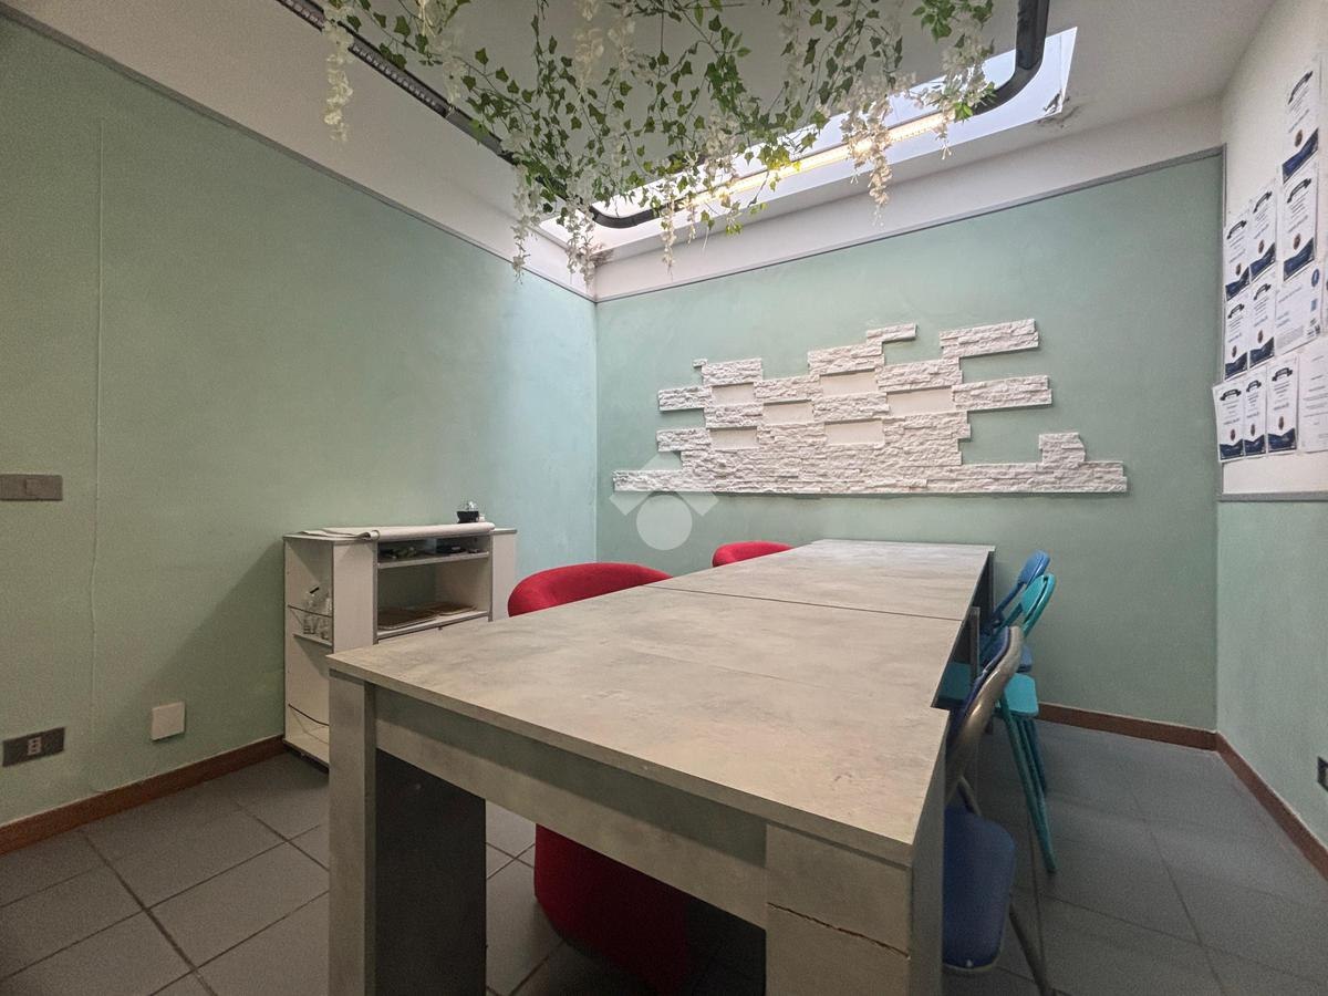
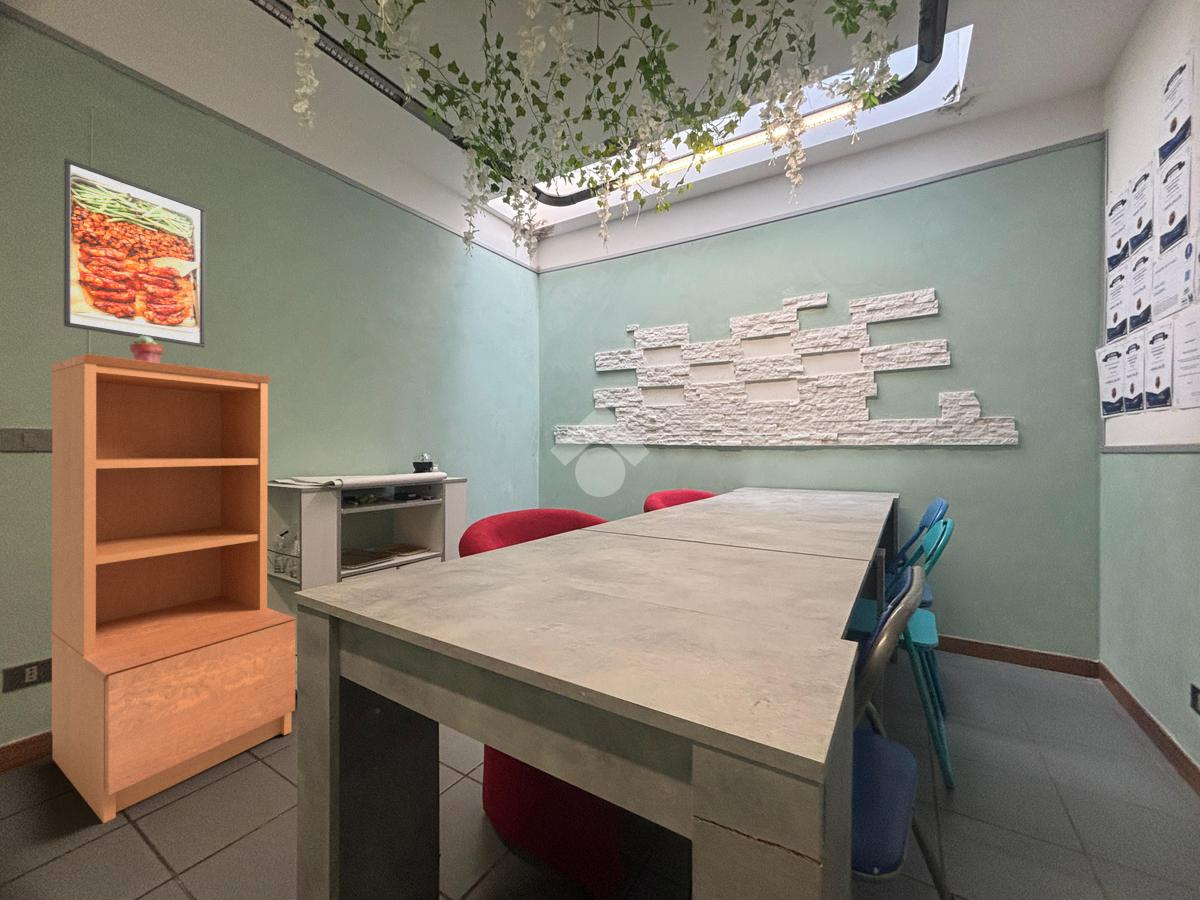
+ potted succulent [129,336,165,363]
+ bookshelf [50,353,297,824]
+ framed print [62,157,207,349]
